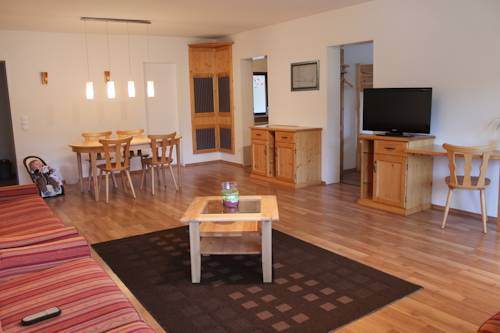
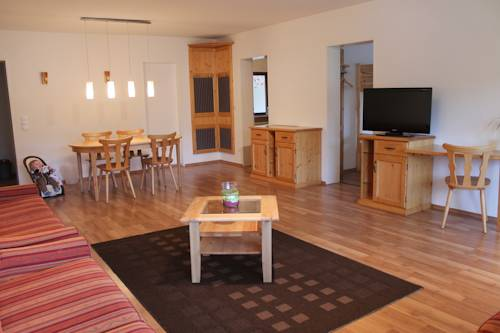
- remote control [20,306,63,326]
- wall art [290,59,320,93]
